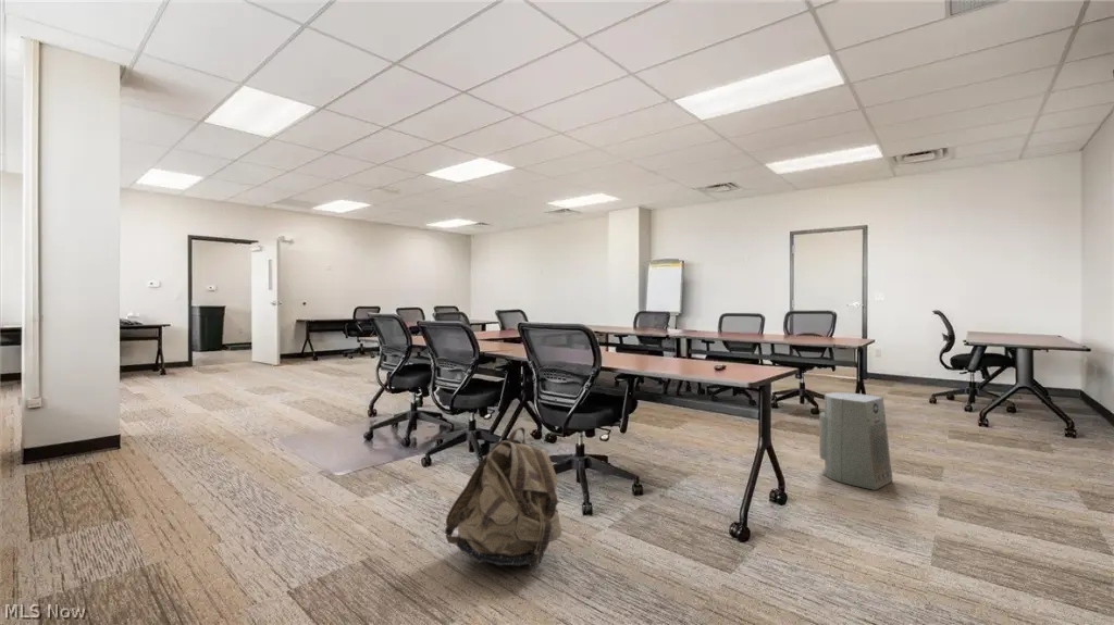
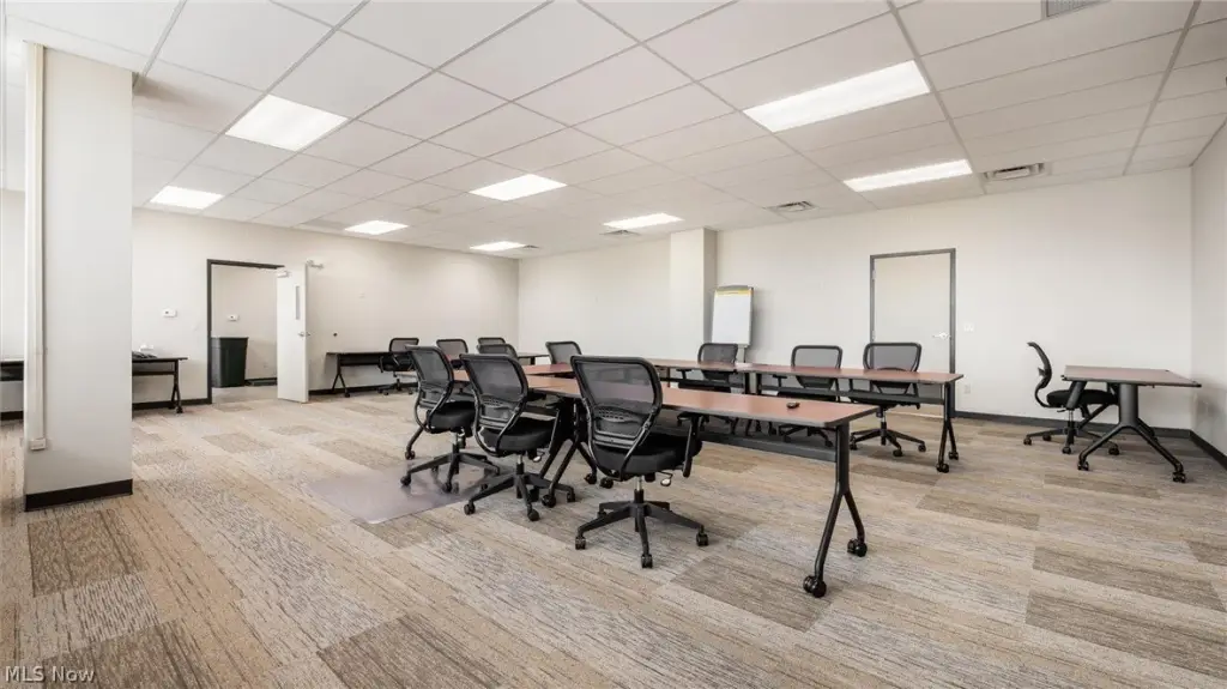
- fan [818,391,893,491]
- backpack [444,426,562,570]
